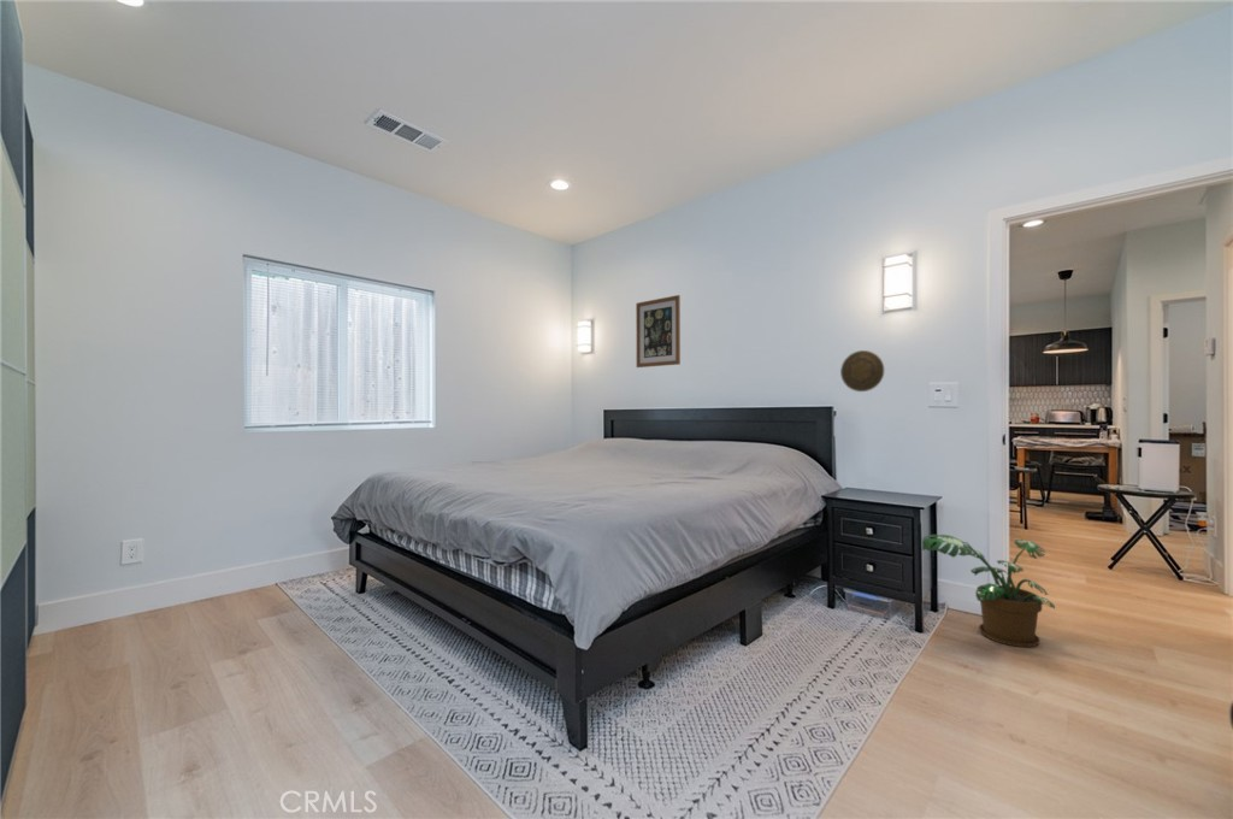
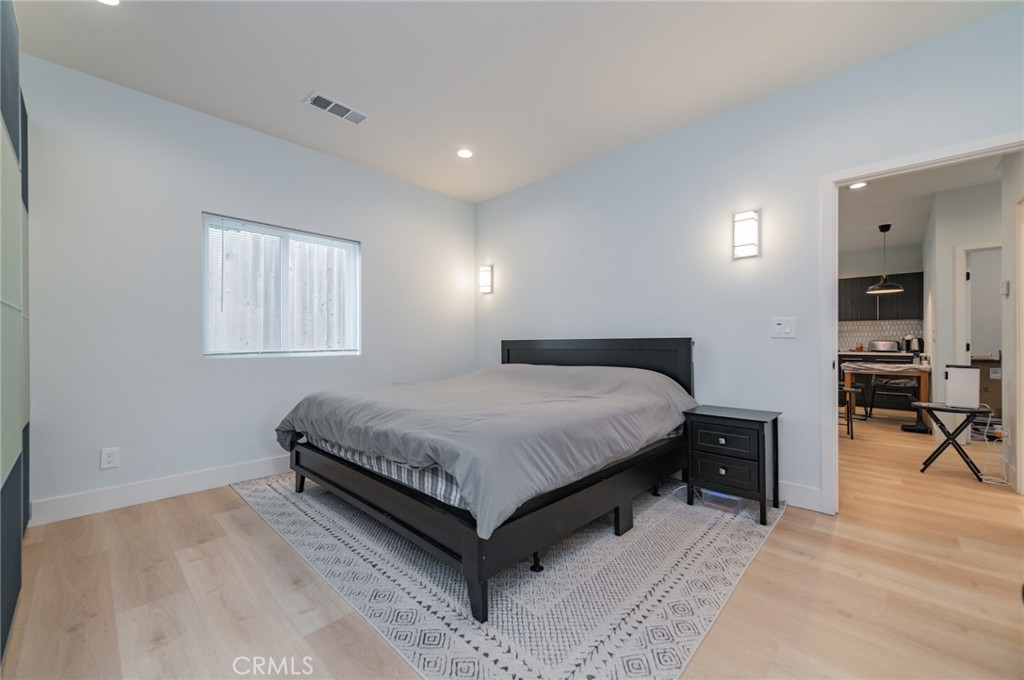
- potted plant [921,534,1056,648]
- decorative plate [839,349,885,393]
- wall art [635,294,682,369]
